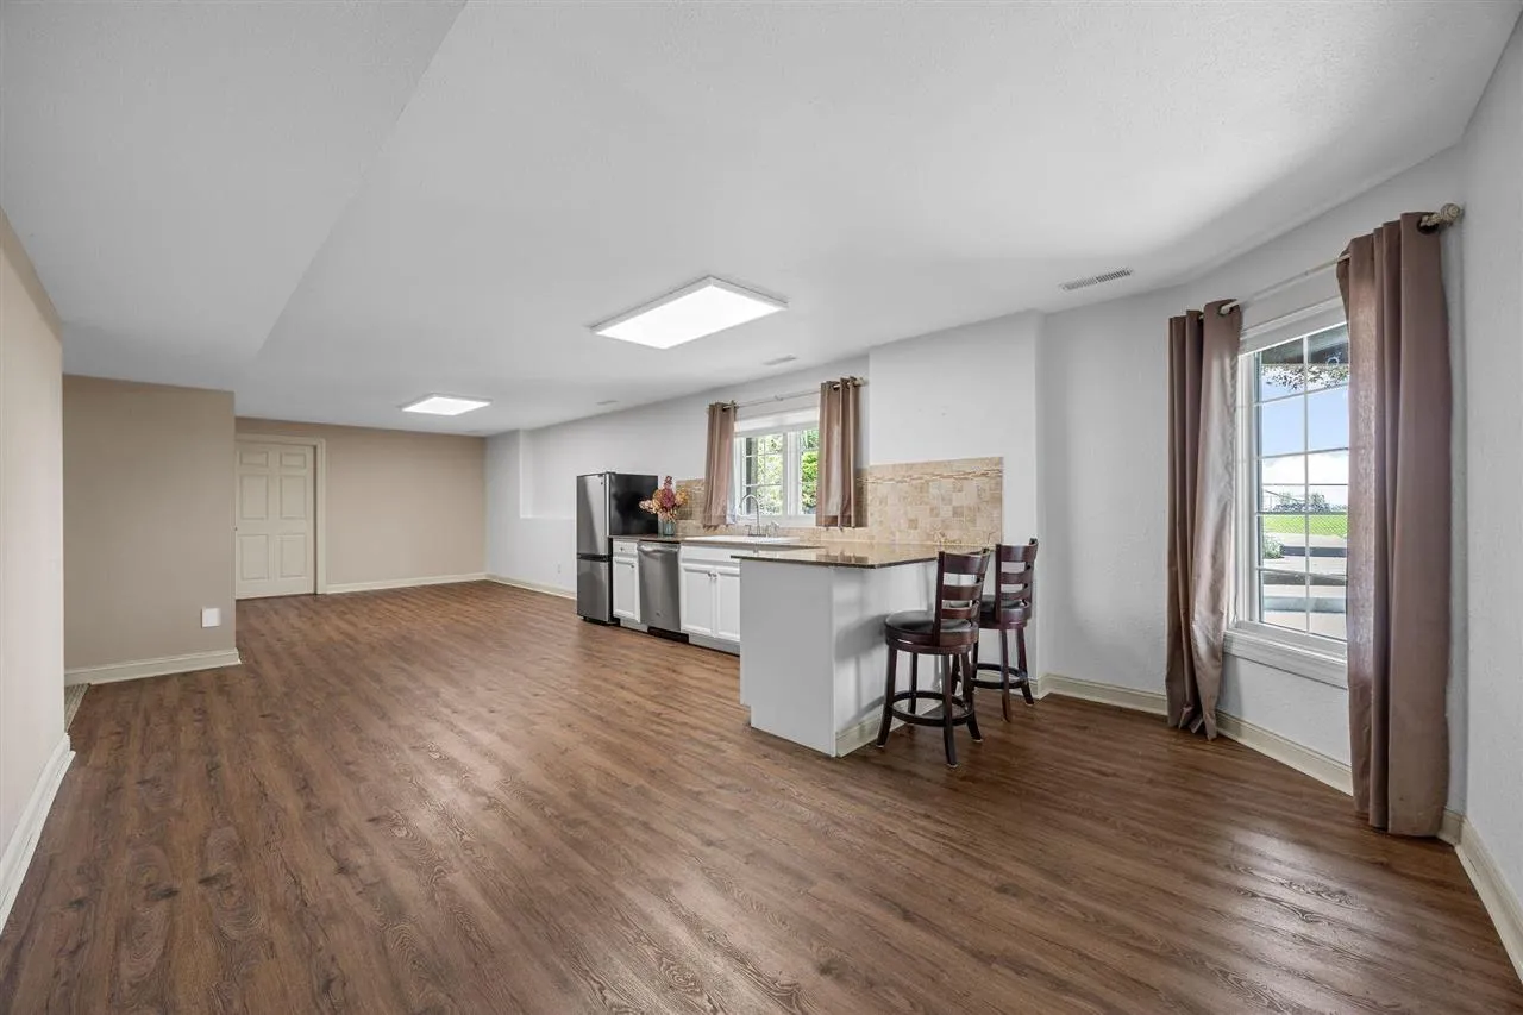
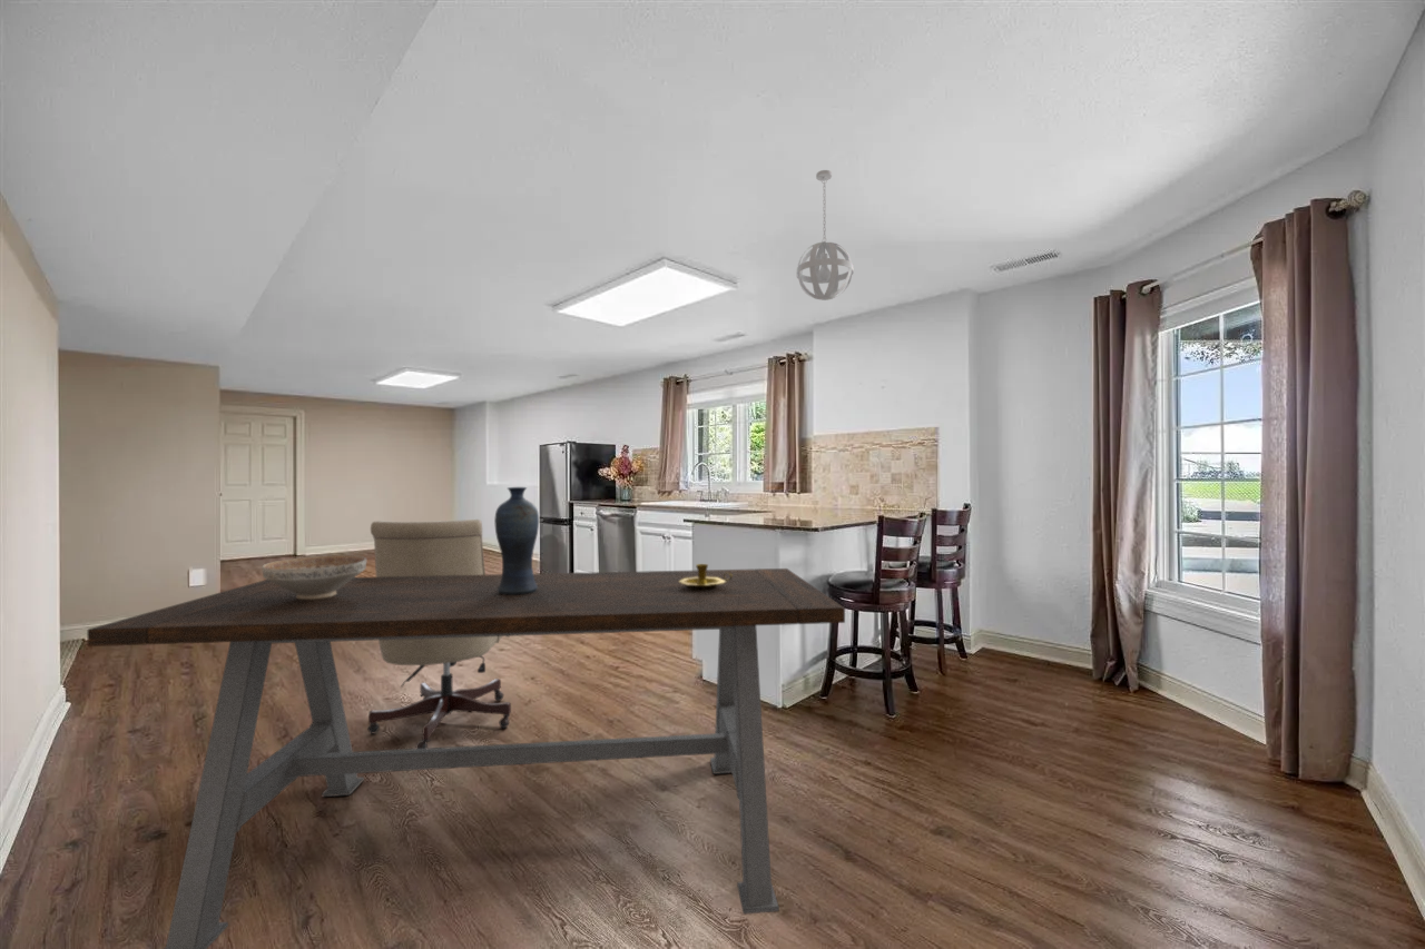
+ vase [493,486,540,595]
+ chair [366,518,512,749]
+ candlestick [679,563,733,590]
+ dining table [87,567,846,949]
+ decorative bowl [261,554,367,600]
+ pendant light [795,169,855,301]
